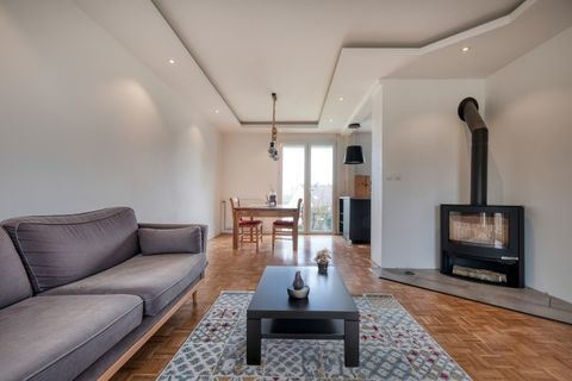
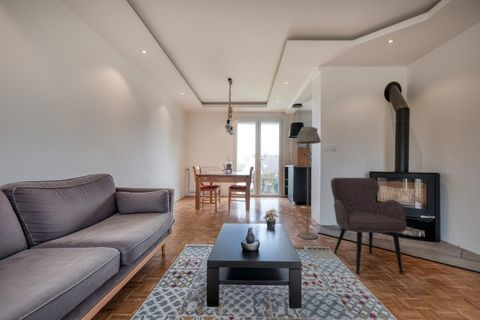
+ floor lamp [294,126,322,240]
+ armchair [330,177,407,275]
